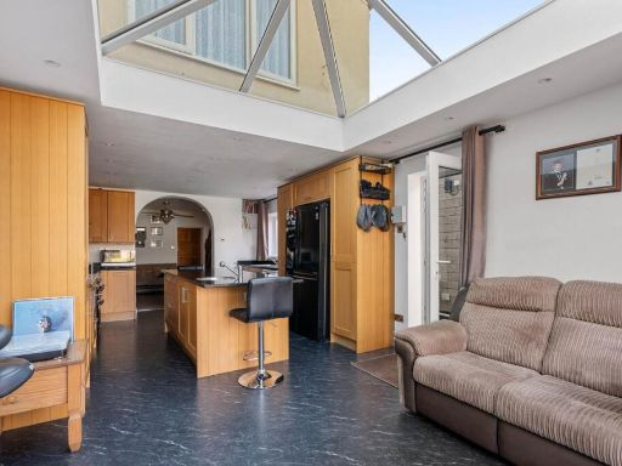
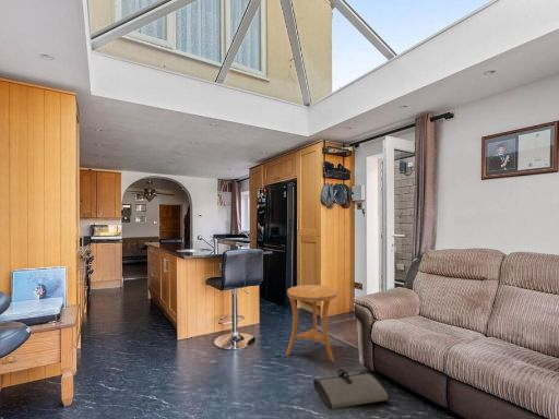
+ tool roll [312,369,391,410]
+ side table [285,284,338,362]
